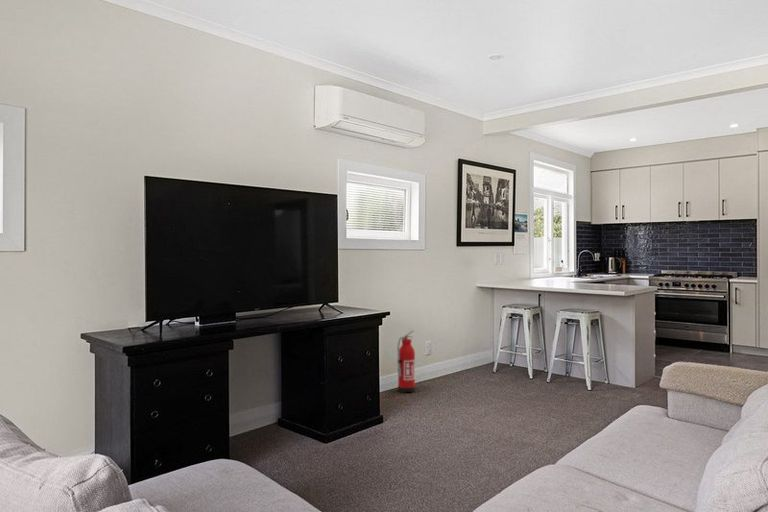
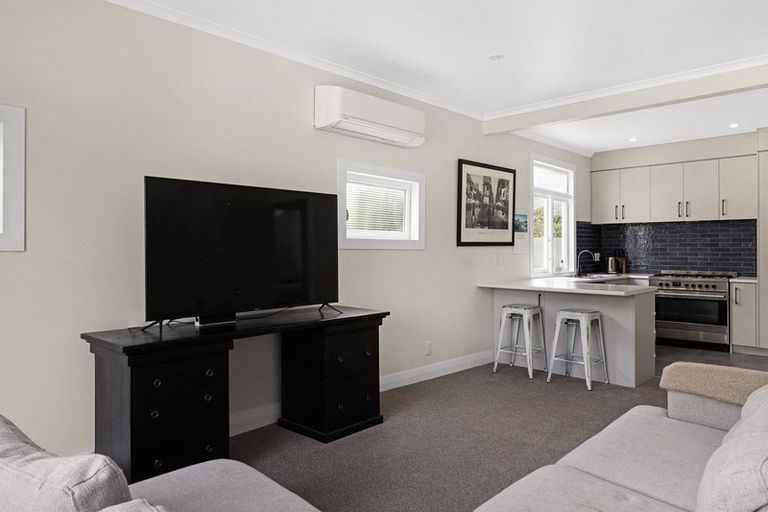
- fire extinguisher [396,329,416,394]
